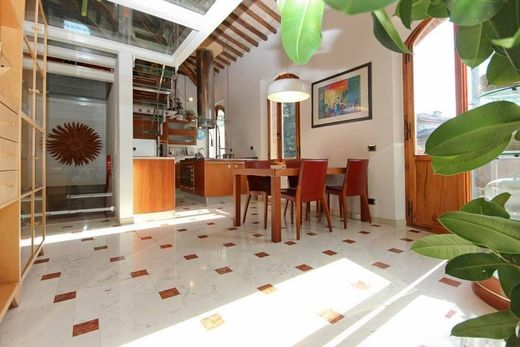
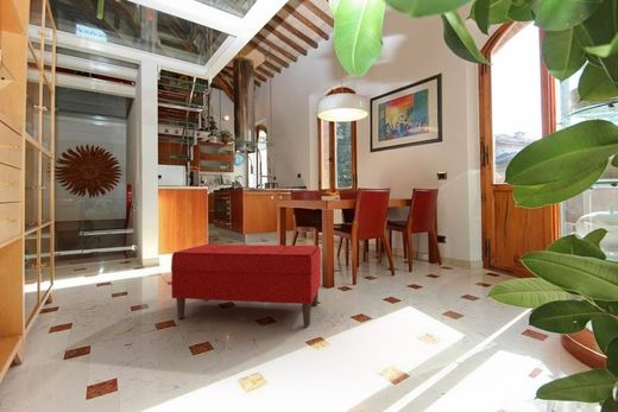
+ bench [170,243,322,327]
